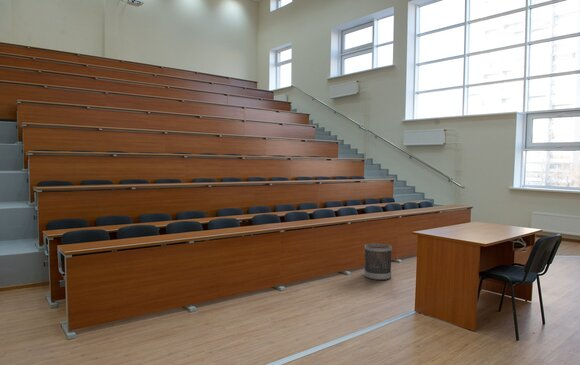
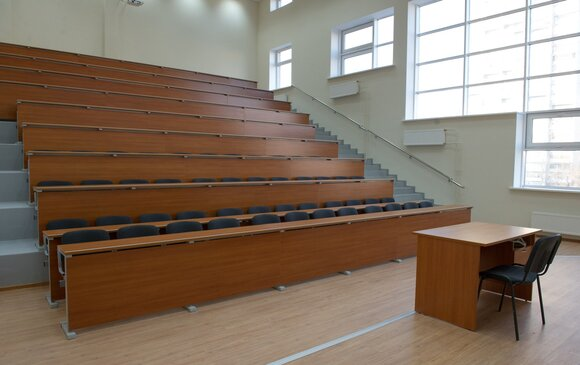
- wastebasket [363,242,393,281]
